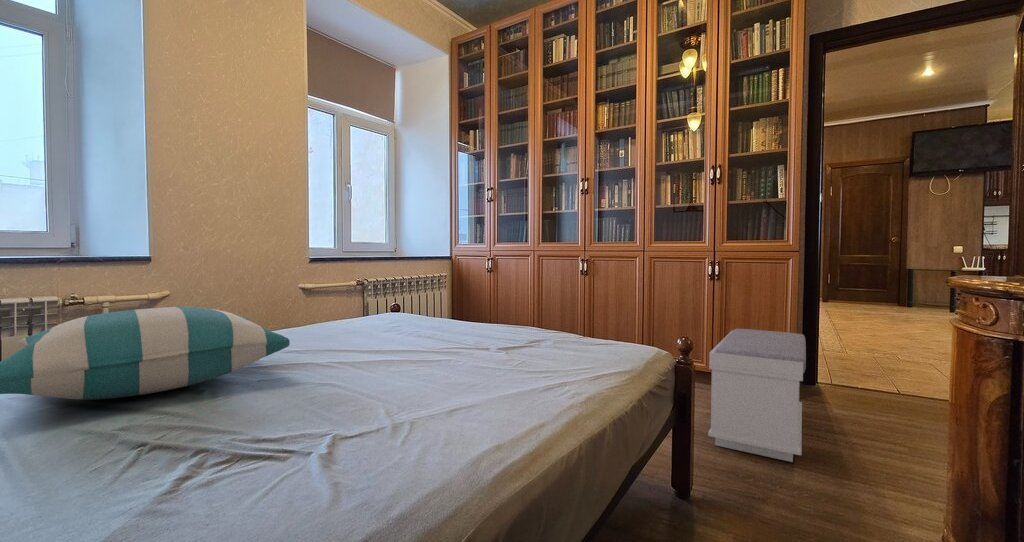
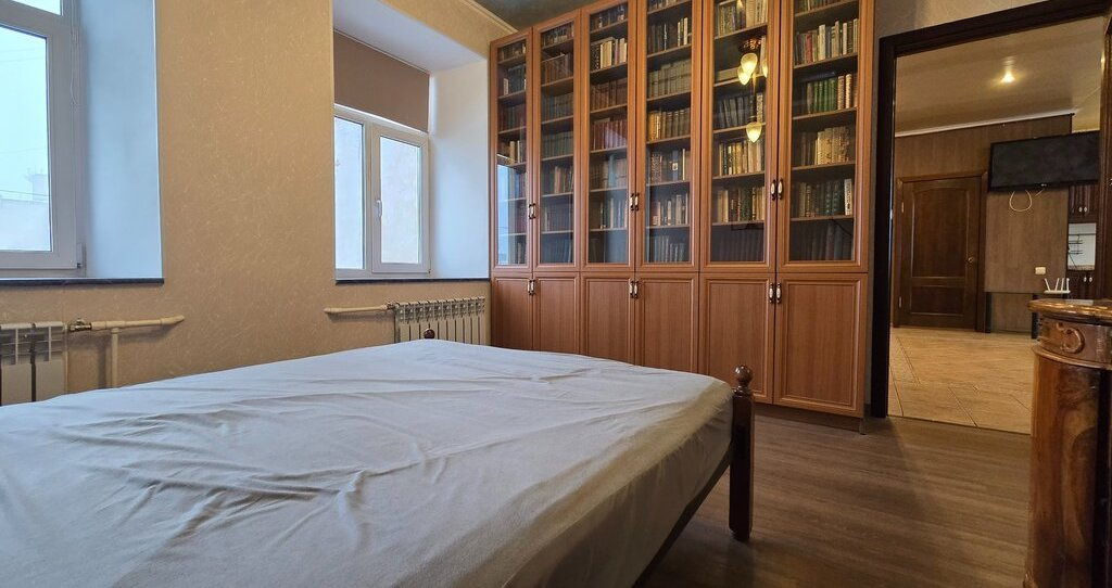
- pillow [0,306,291,401]
- bench [707,328,807,463]
